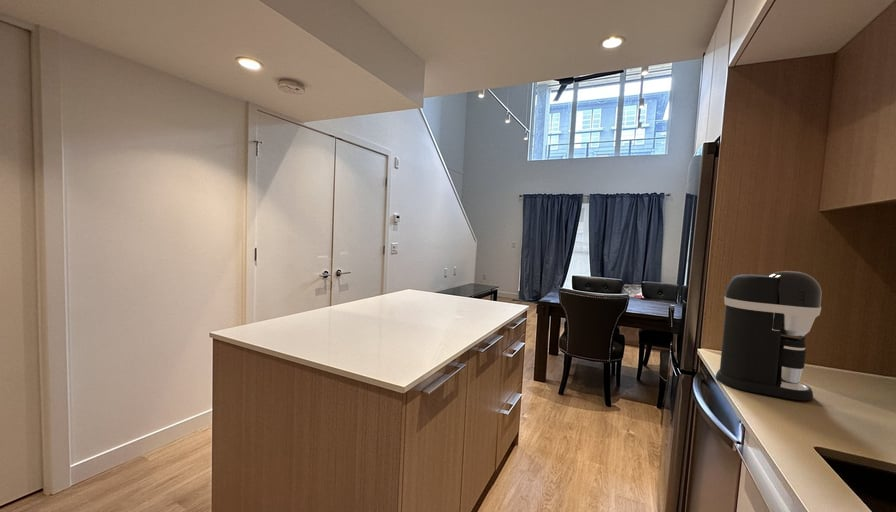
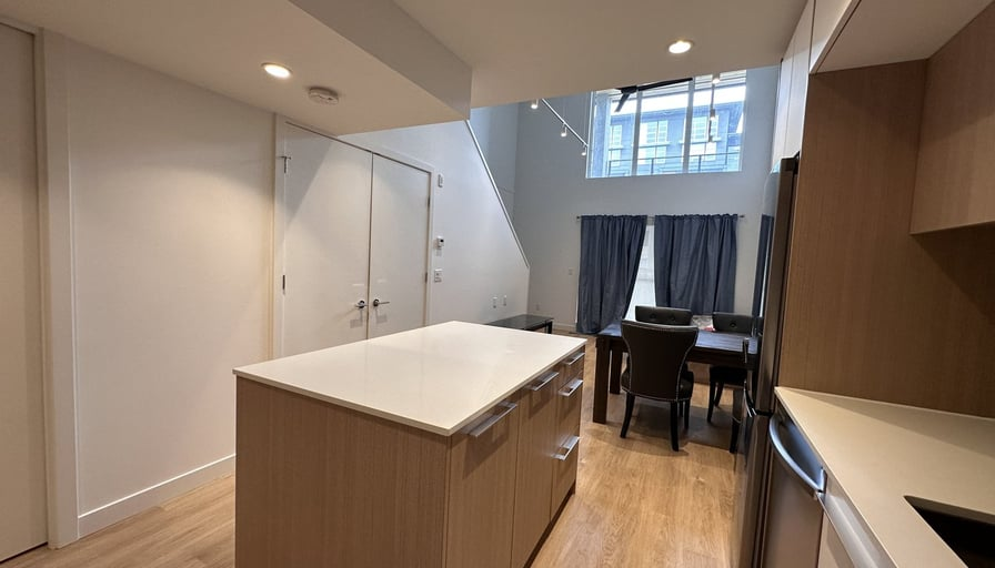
- coffee maker [715,270,823,401]
